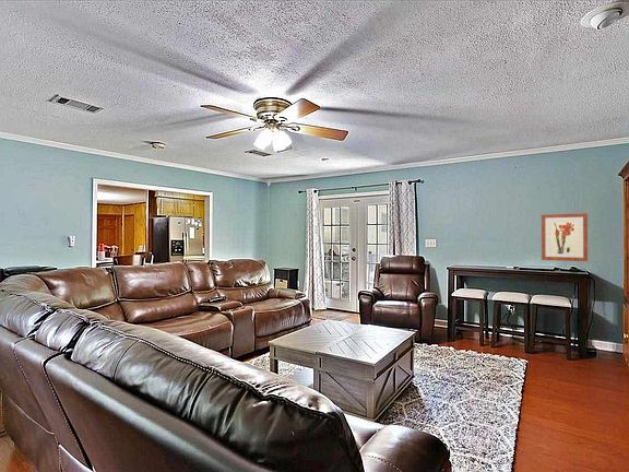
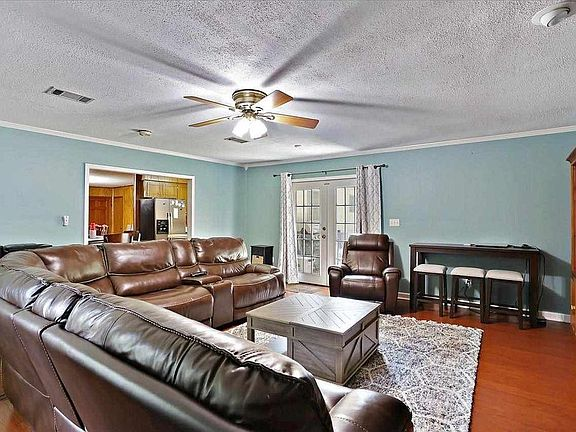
- wall art [541,212,589,262]
